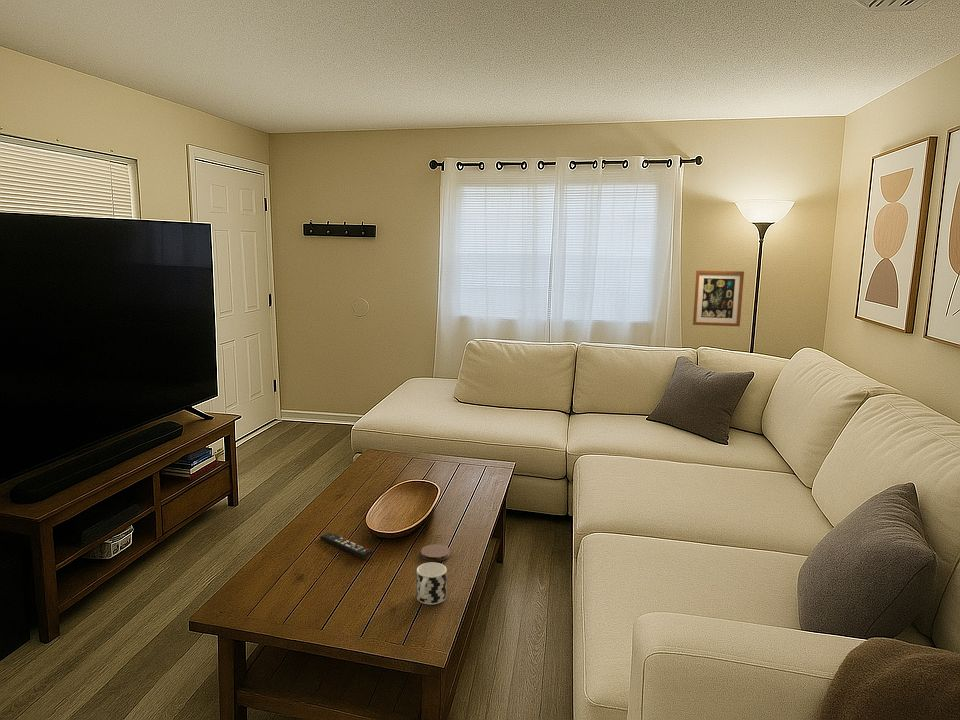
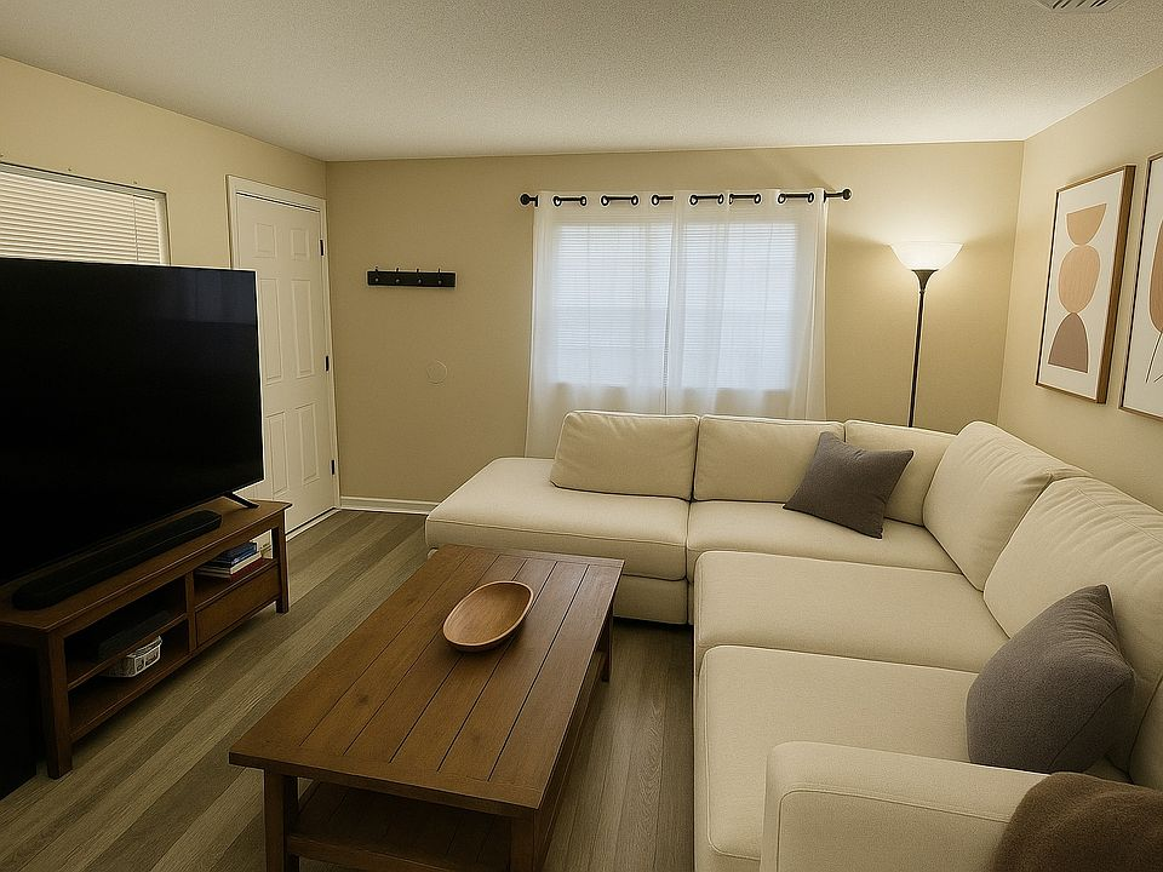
- coaster [420,543,451,562]
- remote control [319,532,373,559]
- cup [416,561,447,605]
- wall art [692,270,745,327]
